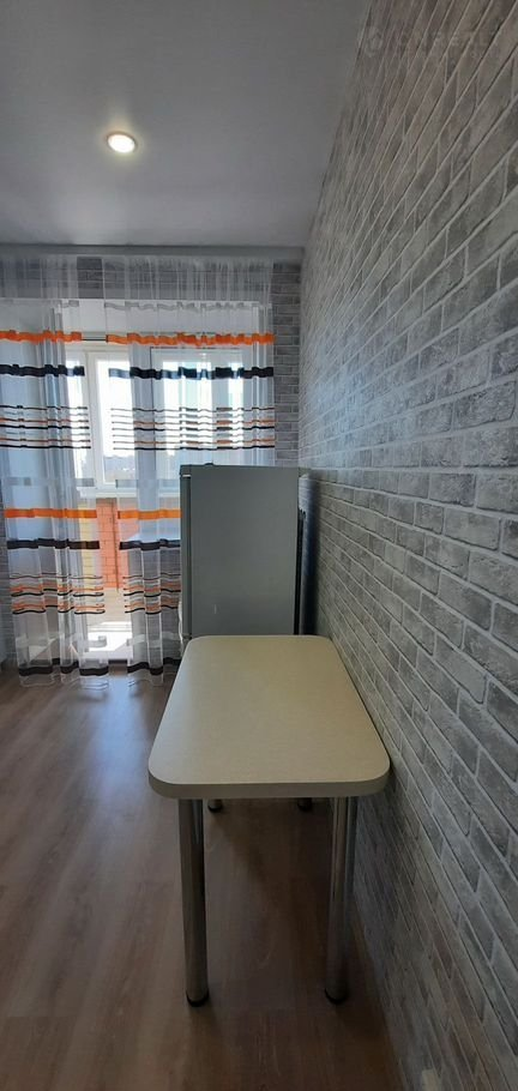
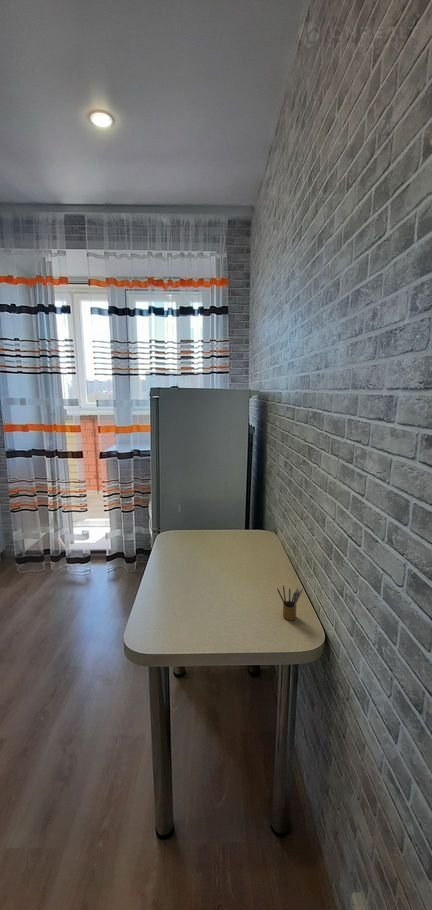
+ pencil box [276,584,303,621]
